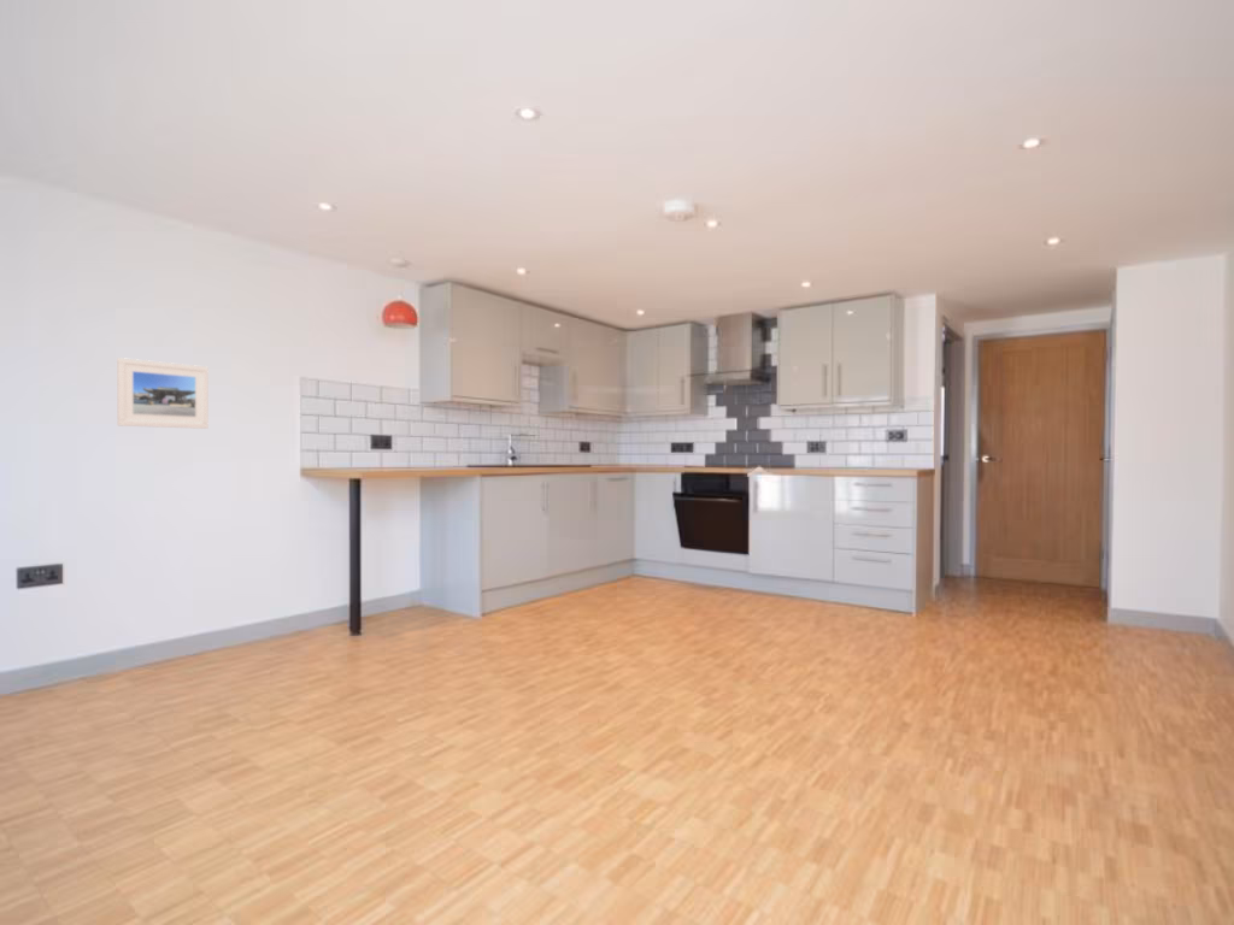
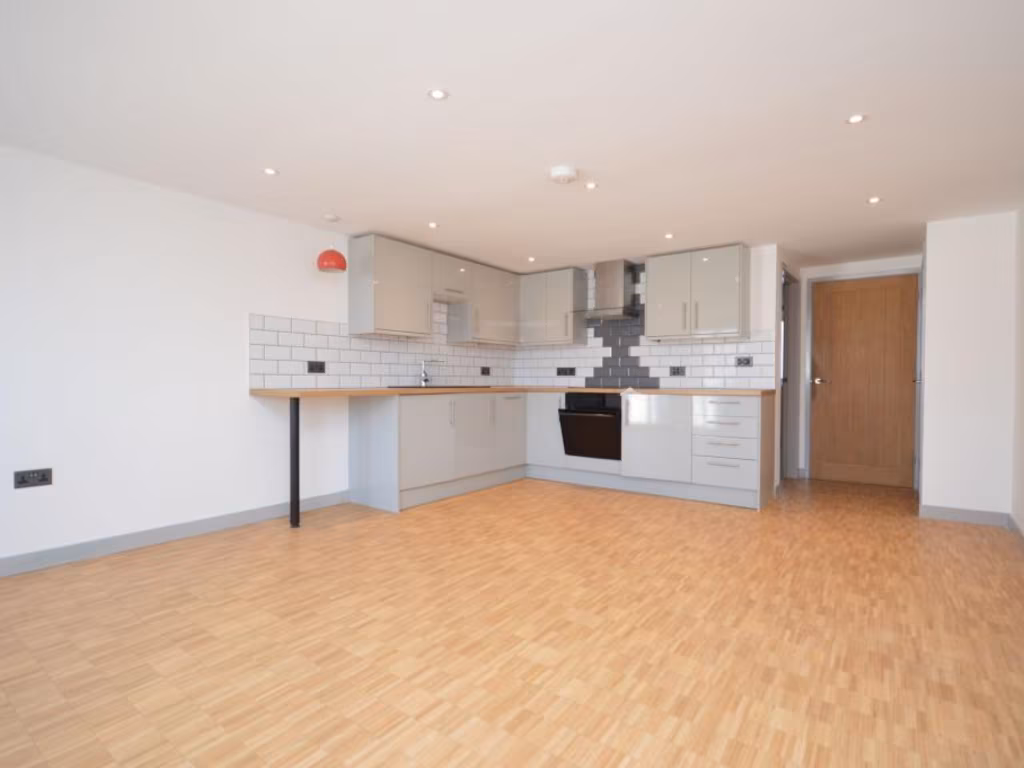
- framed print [116,357,210,430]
